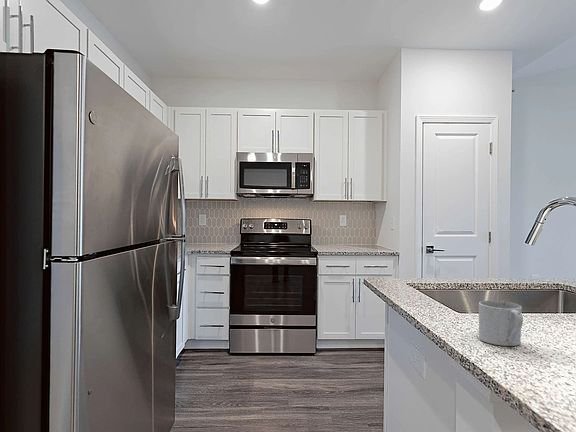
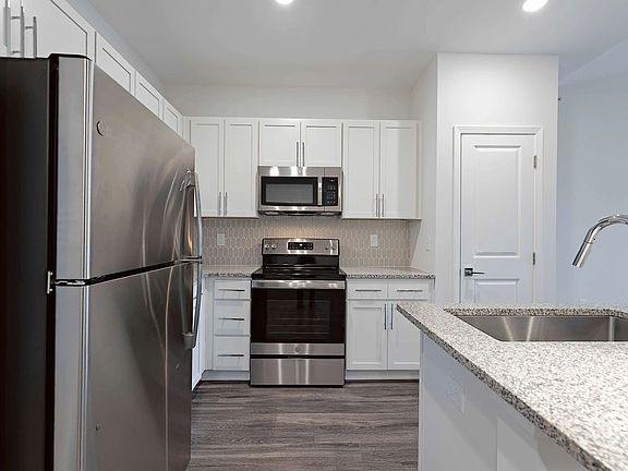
- mug [478,300,524,347]
